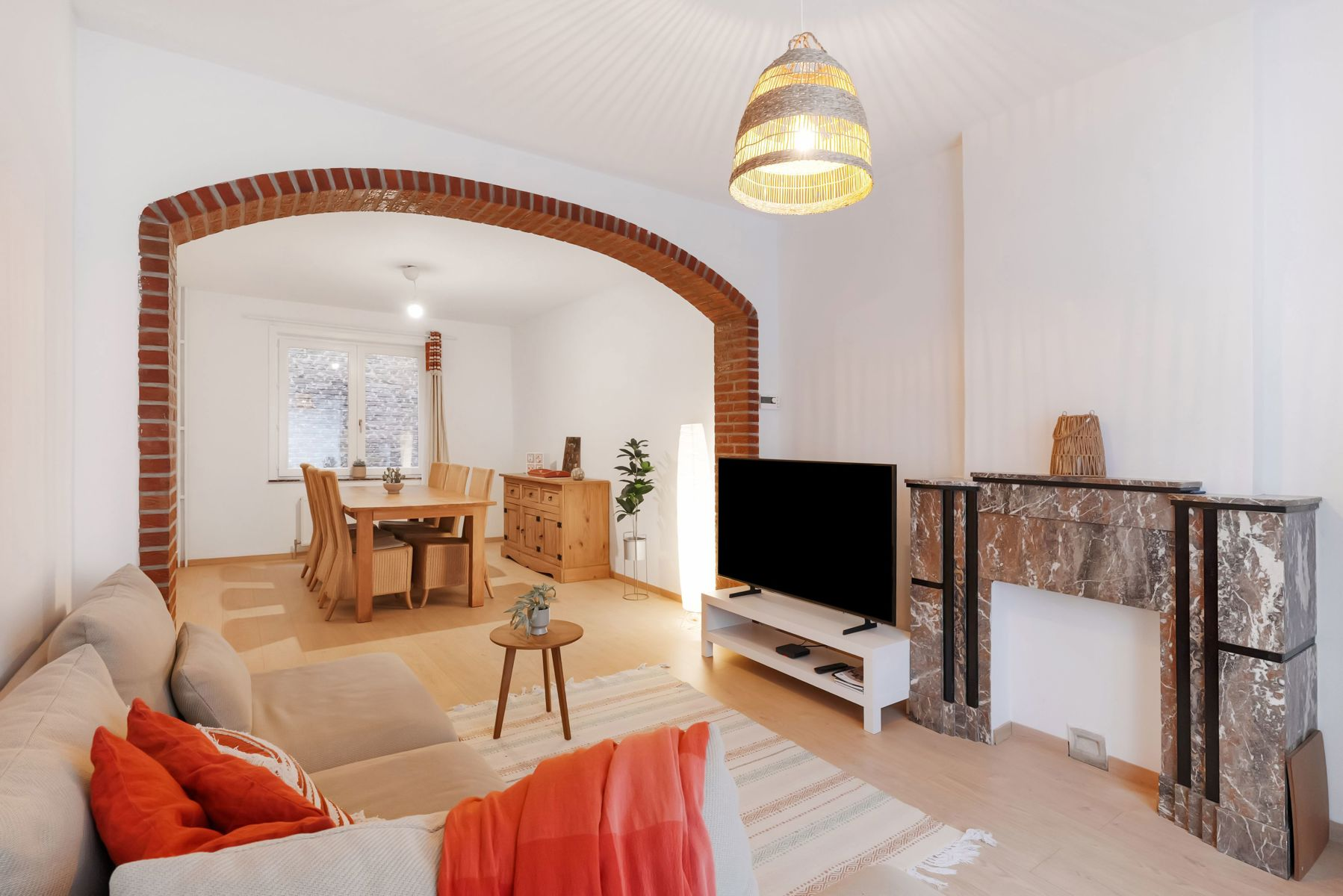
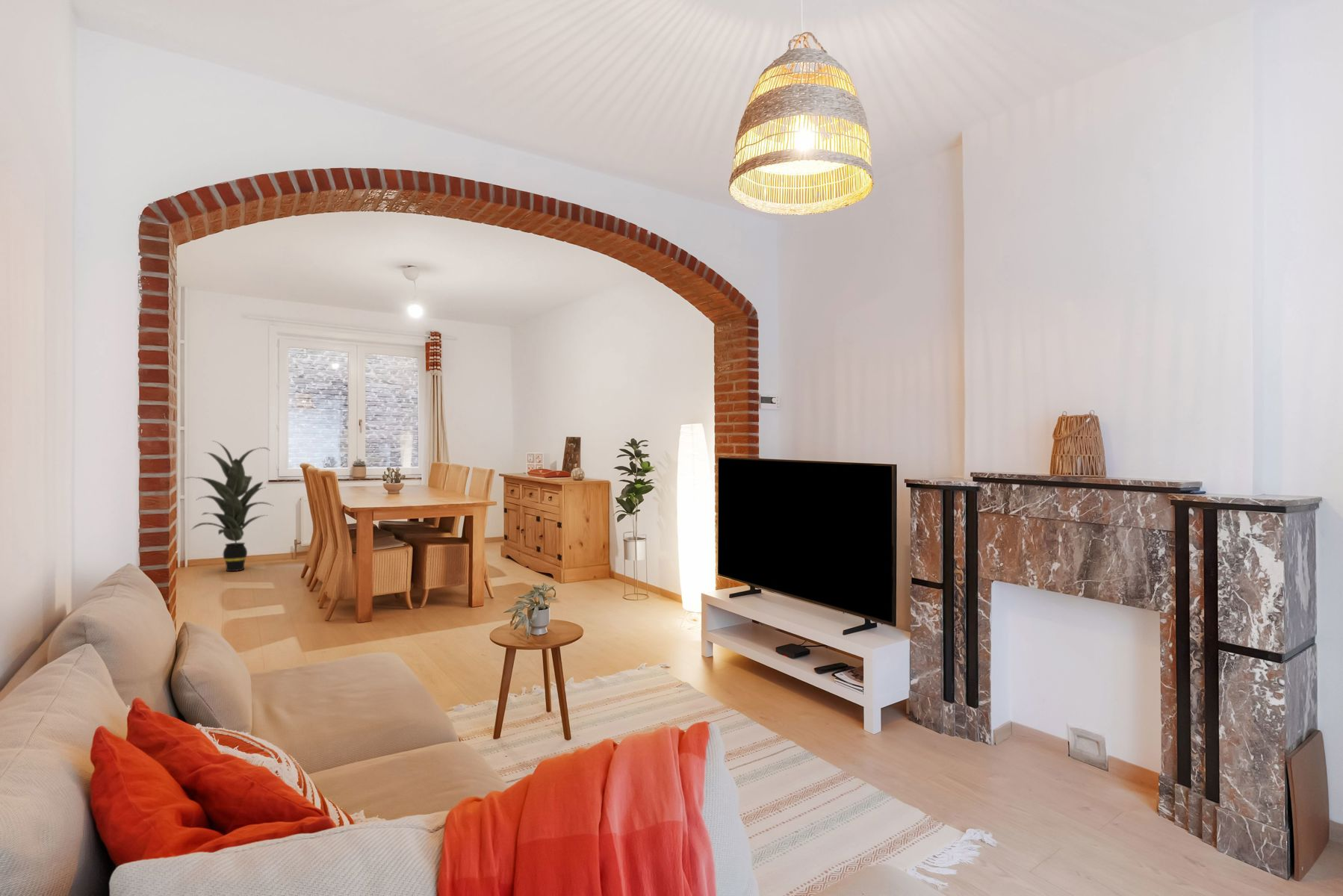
+ indoor plant [184,440,273,572]
